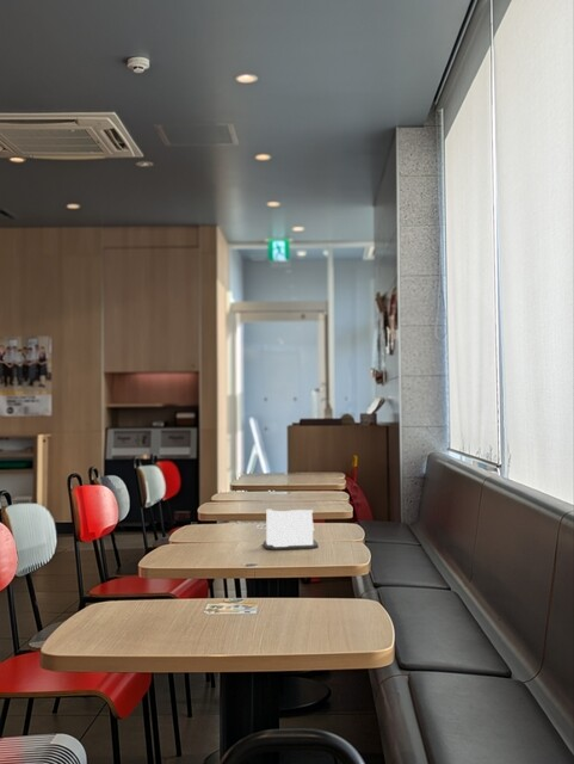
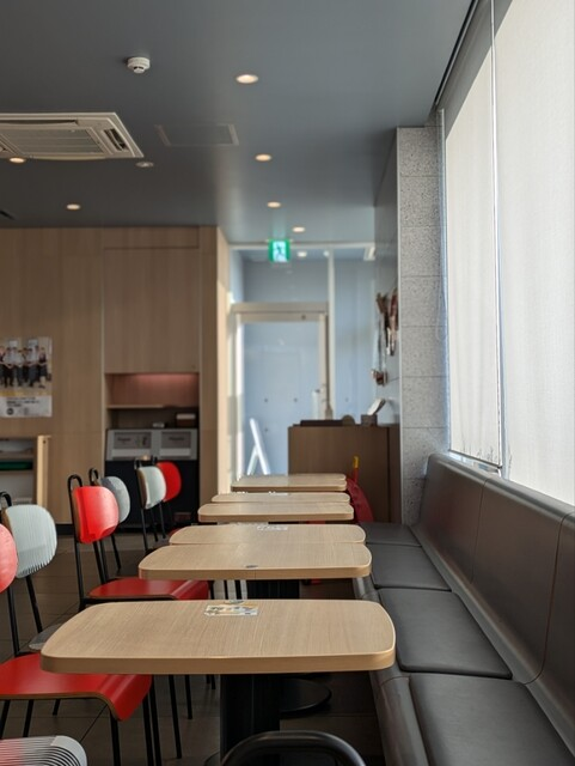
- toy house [263,509,320,552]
